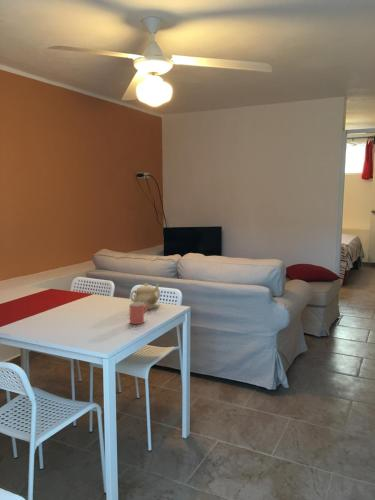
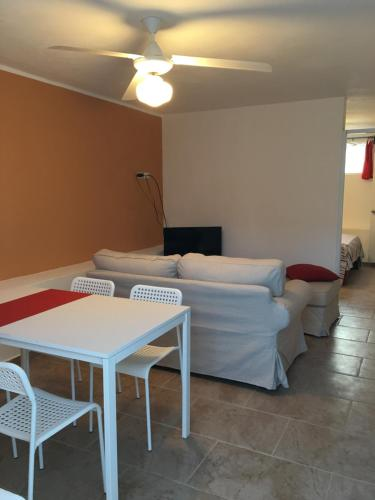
- cup [129,302,149,325]
- teapot [129,282,161,310]
